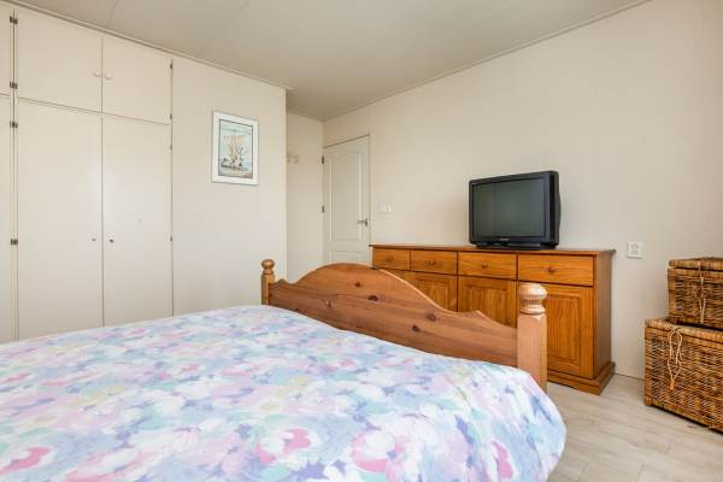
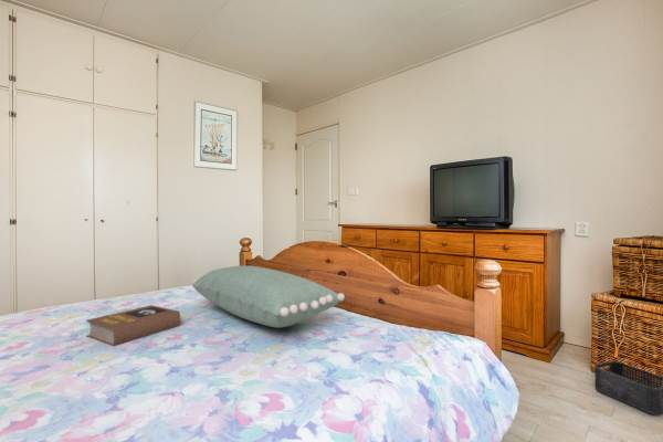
+ book [85,304,181,347]
+ storage bin [593,360,663,417]
+ pillow [191,265,346,328]
